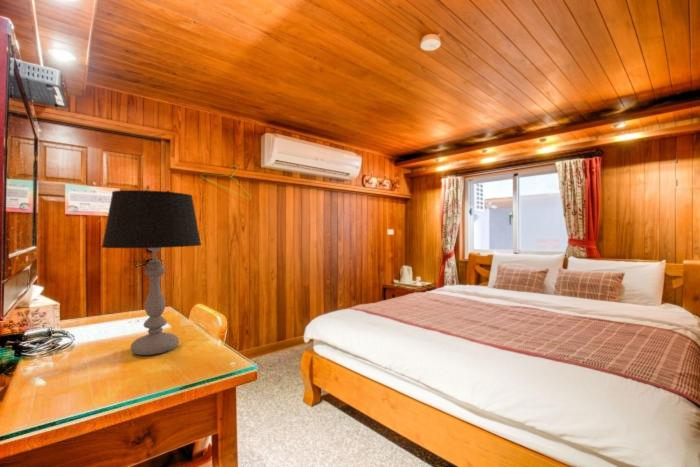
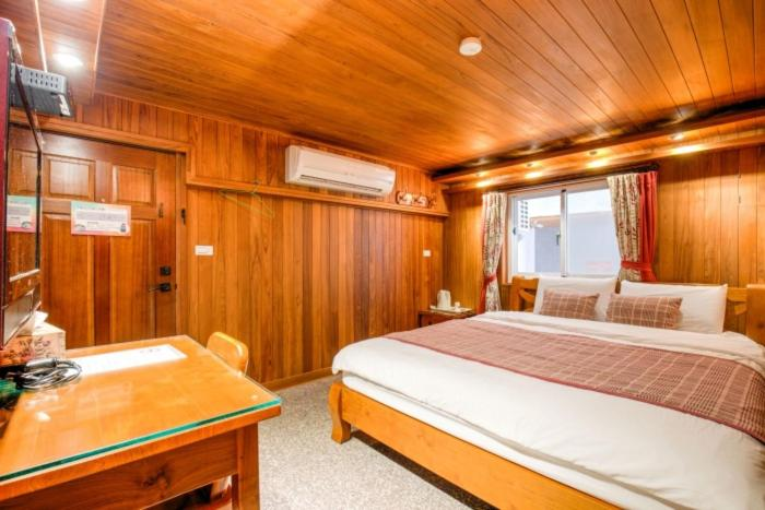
- table lamp [100,189,202,356]
